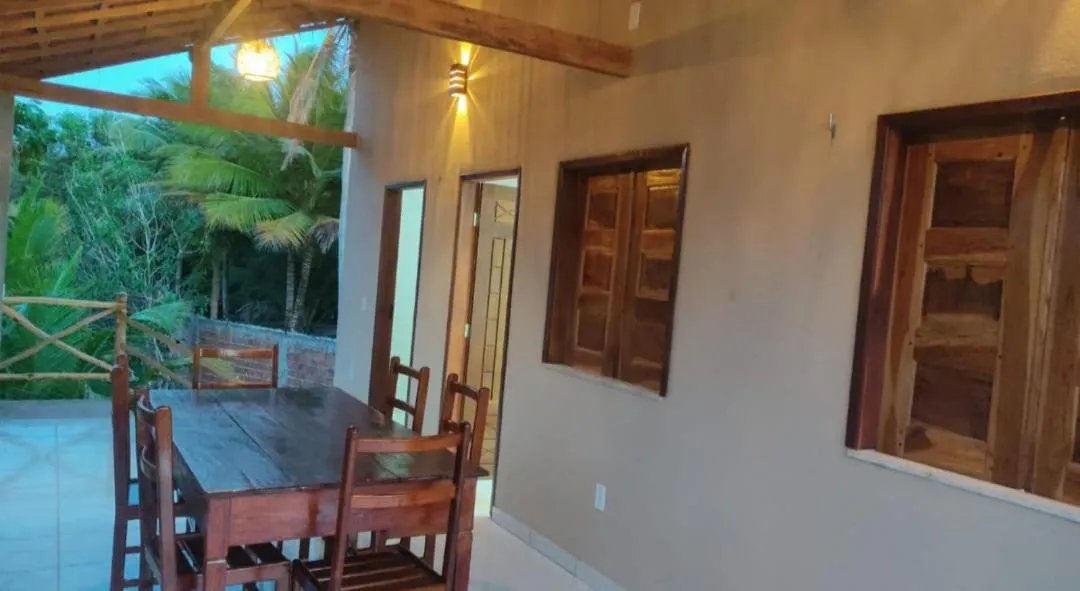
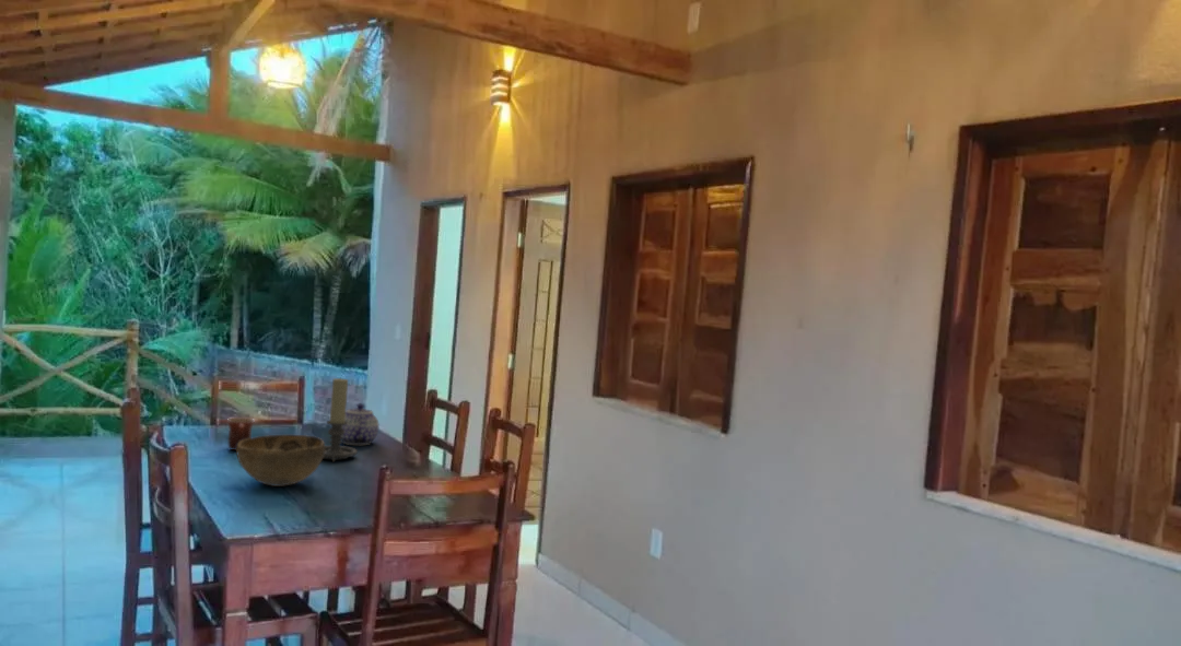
+ candle holder [323,376,359,463]
+ teapot [341,403,381,446]
+ mug [226,416,256,451]
+ decorative bowl [235,434,326,488]
